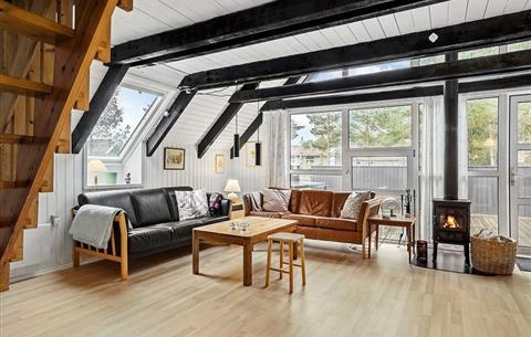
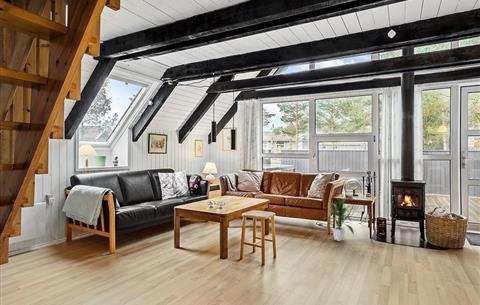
+ indoor plant [322,196,355,242]
